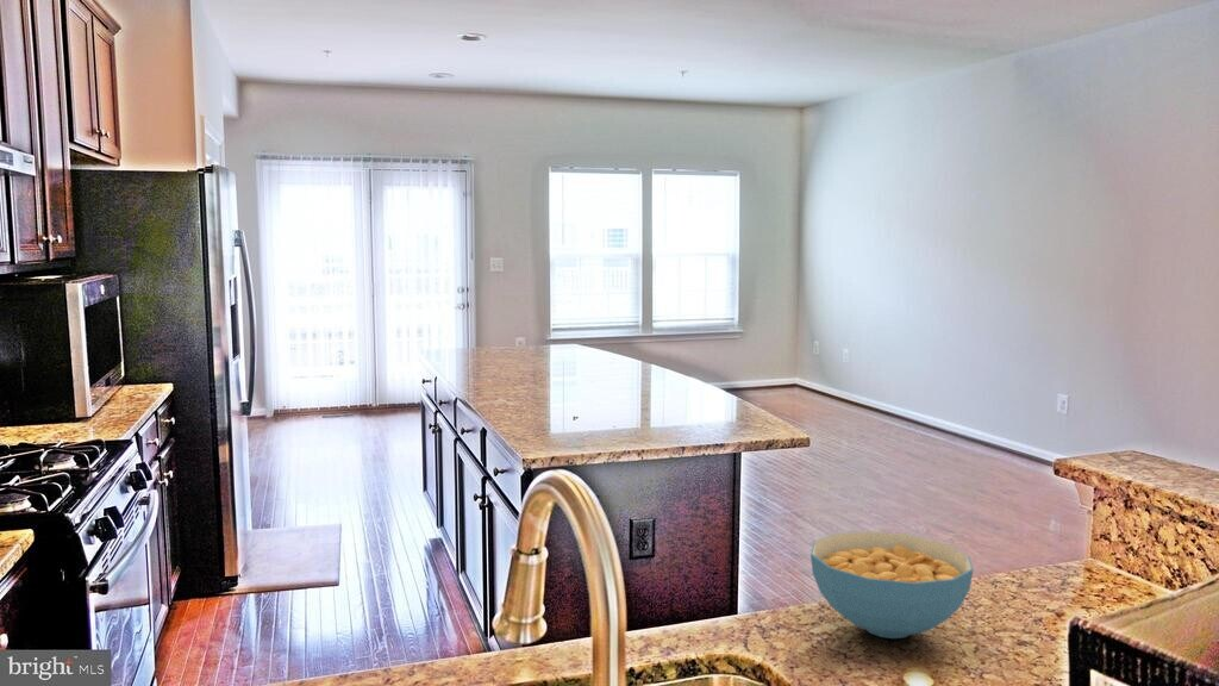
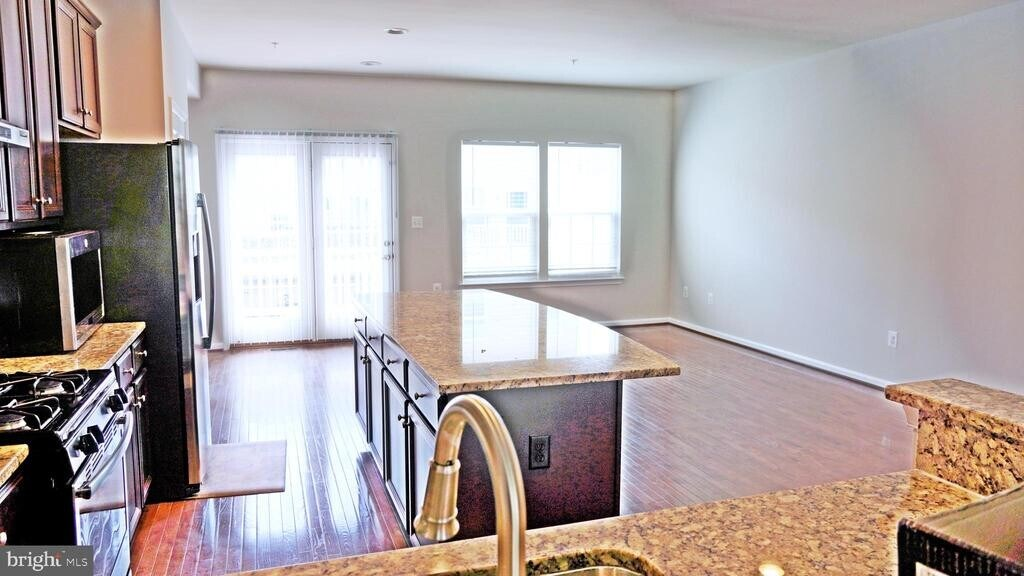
- cereal bowl [809,530,975,640]
